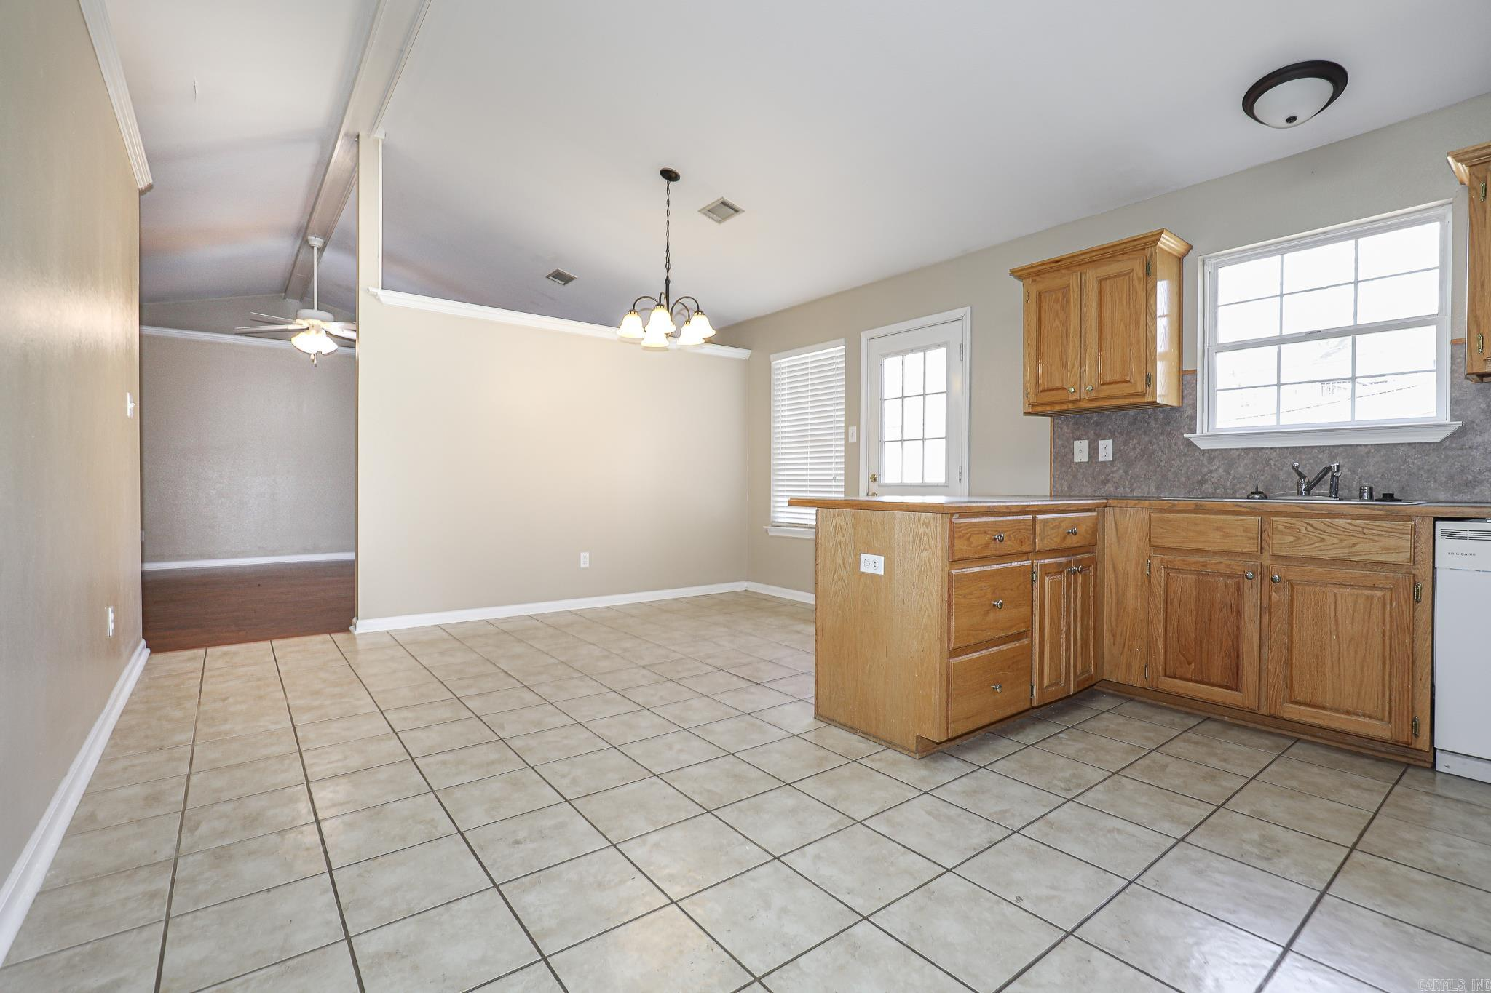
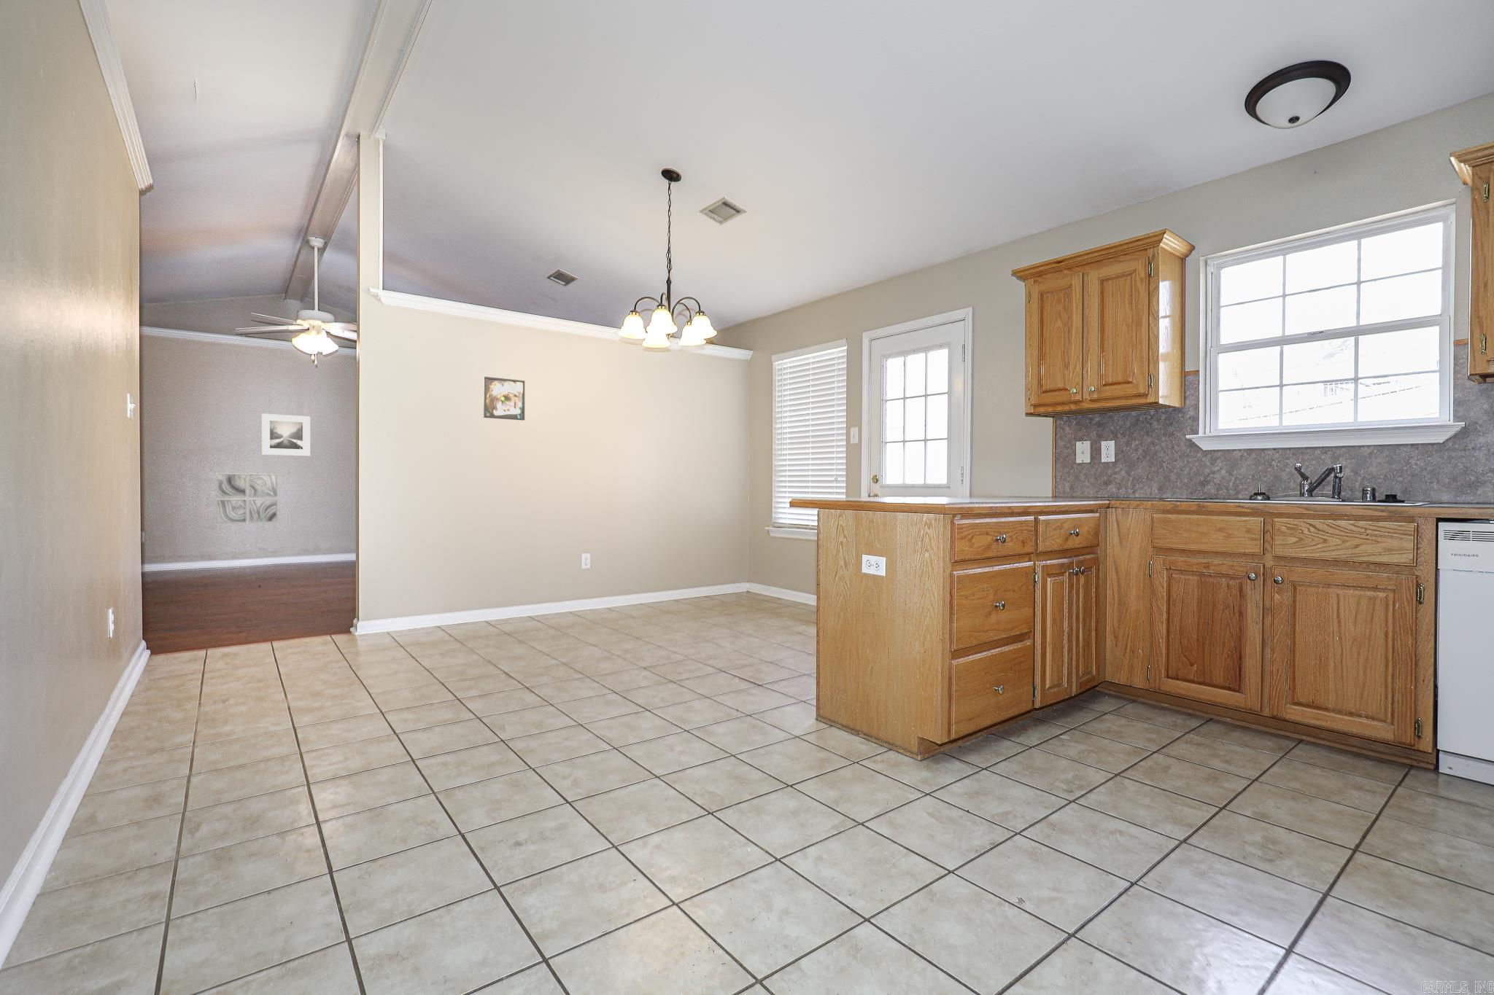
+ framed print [483,376,525,421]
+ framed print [261,413,311,456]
+ wall art [215,472,279,524]
